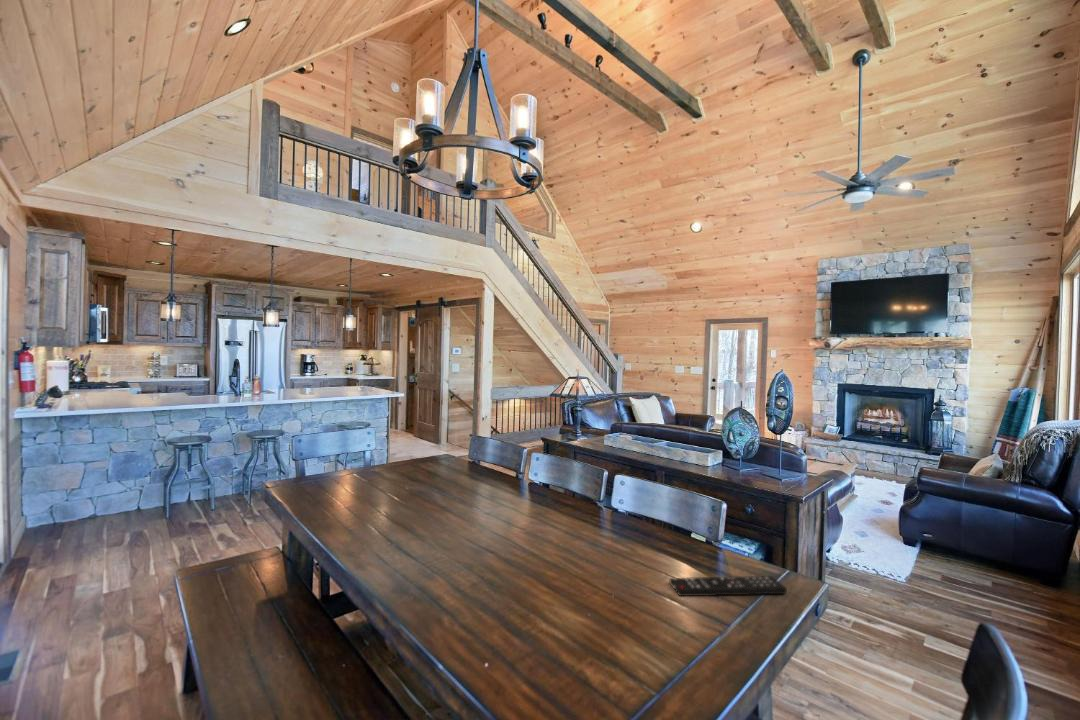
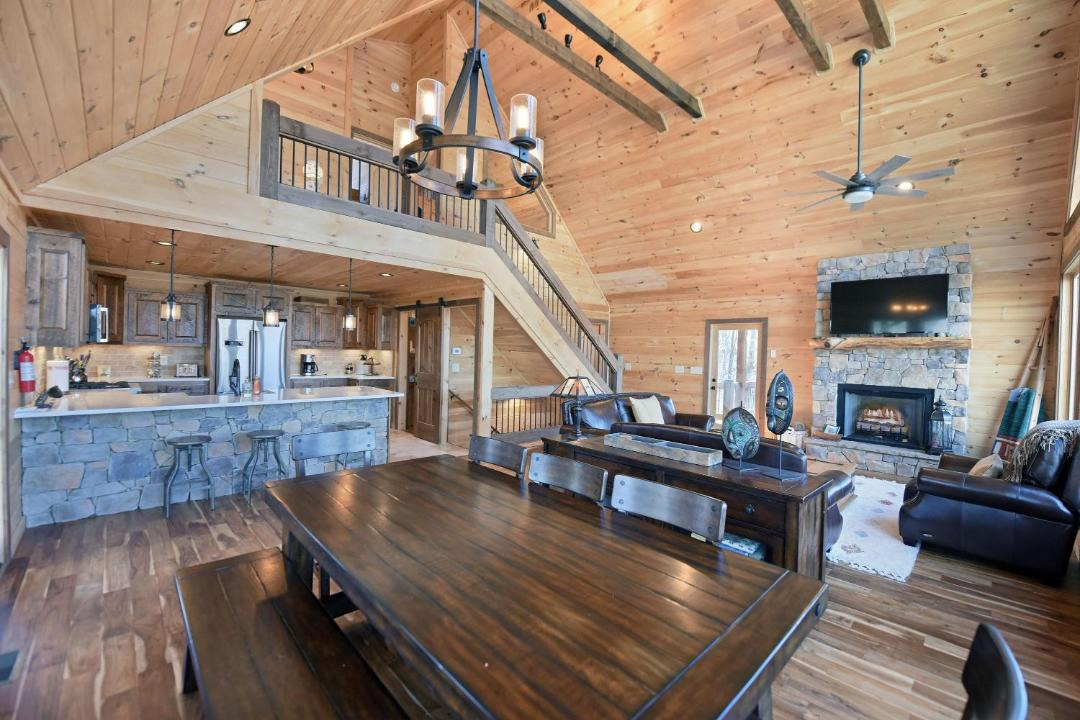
- remote control [669,575,788,597]
